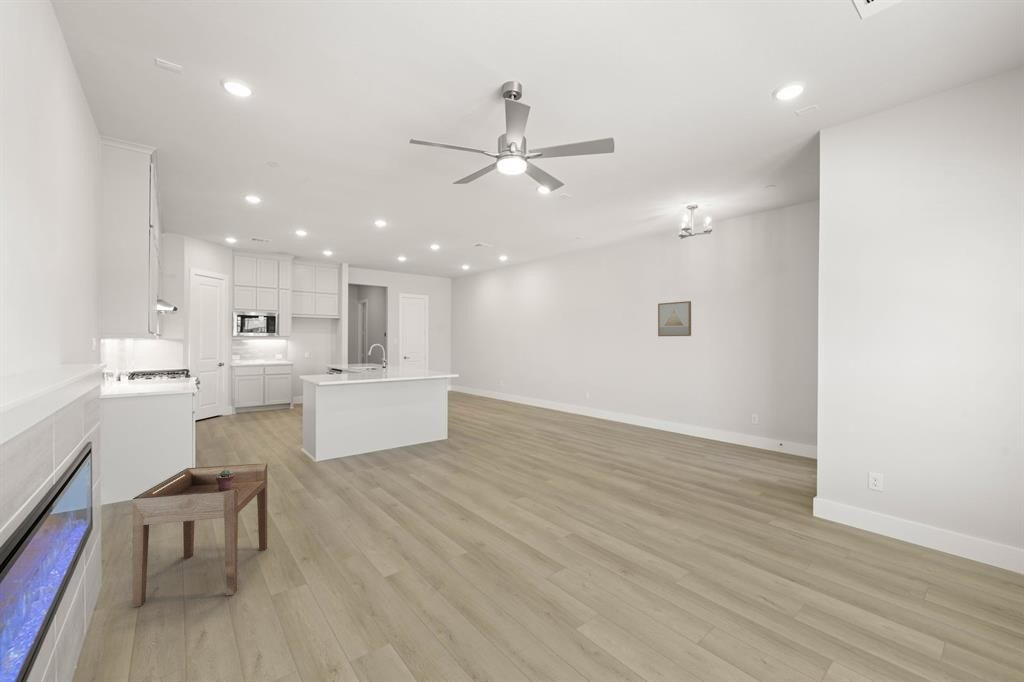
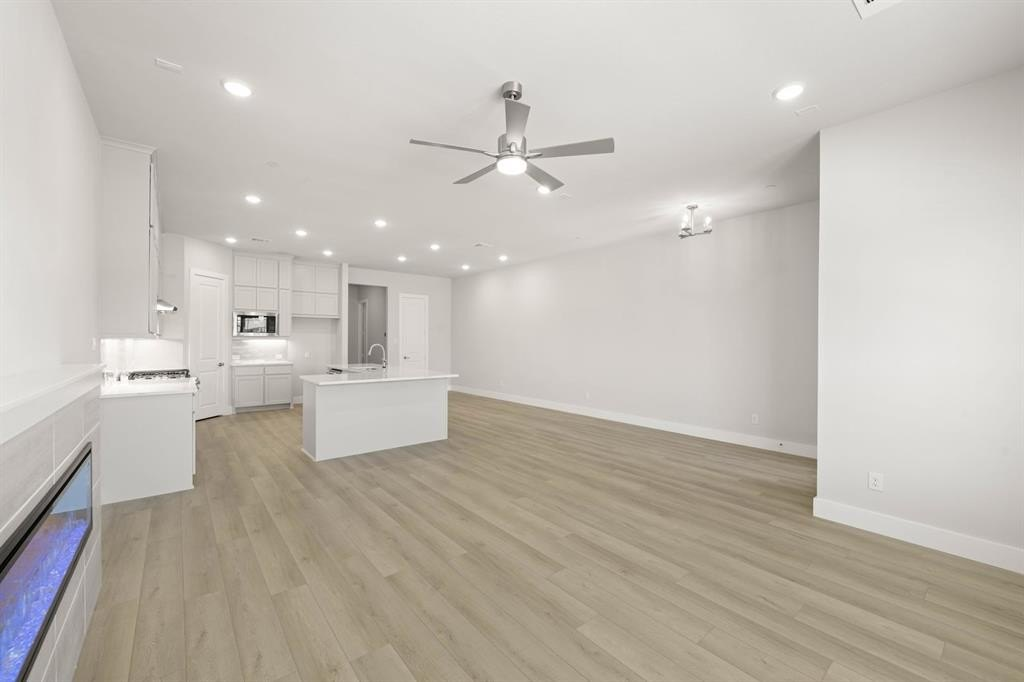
- side table [132,462,268,608]
- wall art [657,300,692,337]
- potted succulent [216,469,234,491]
